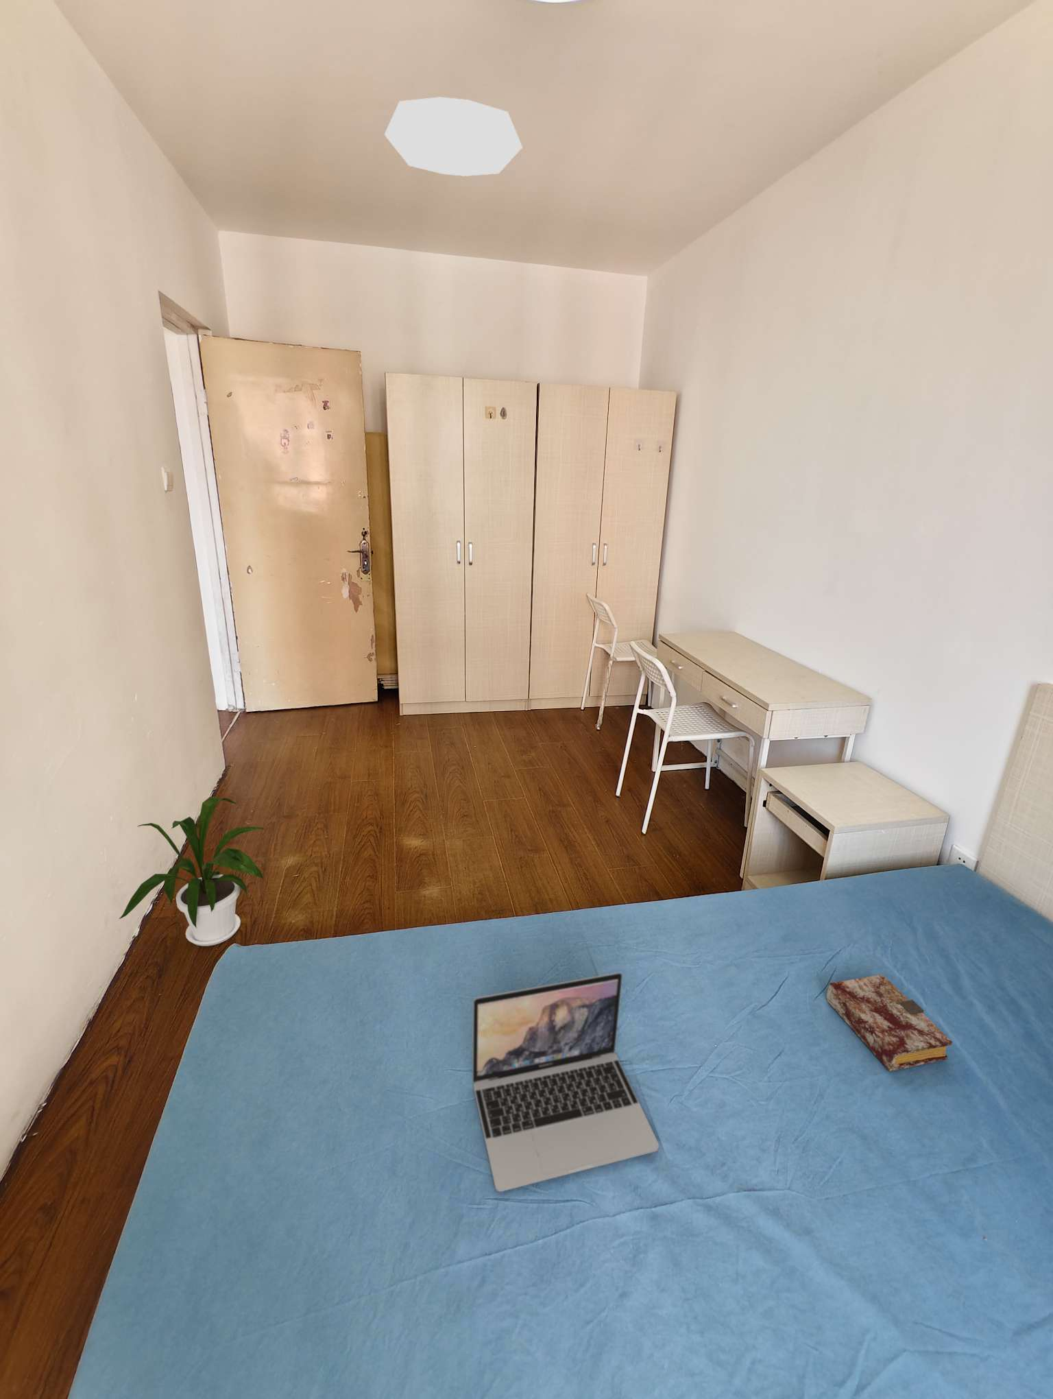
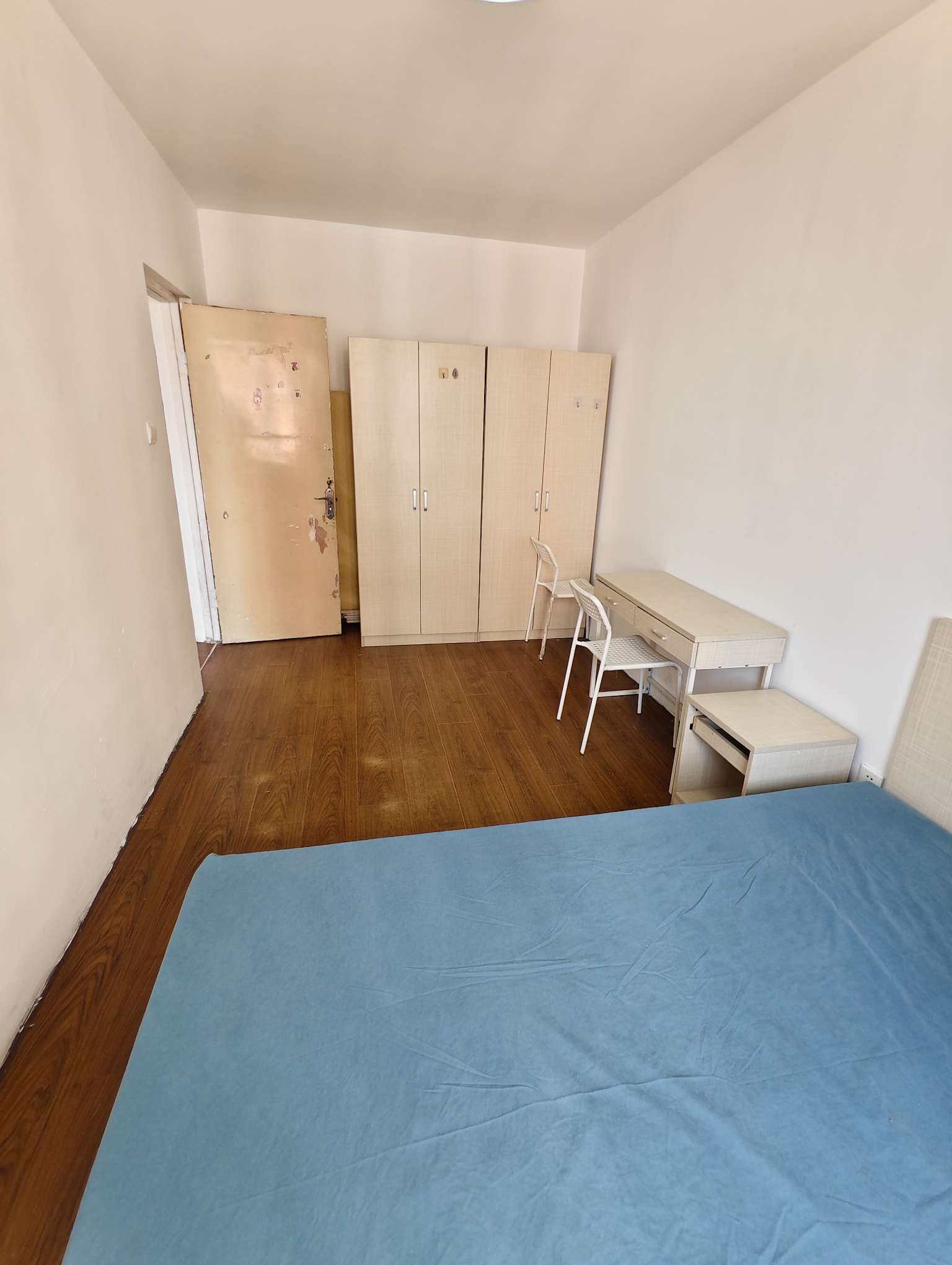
- laptop [471,972,659,1192]
- book [825,974,953,1072]
- house plant [118,796,265,947]
- ceiling light [384,96,523,177]
